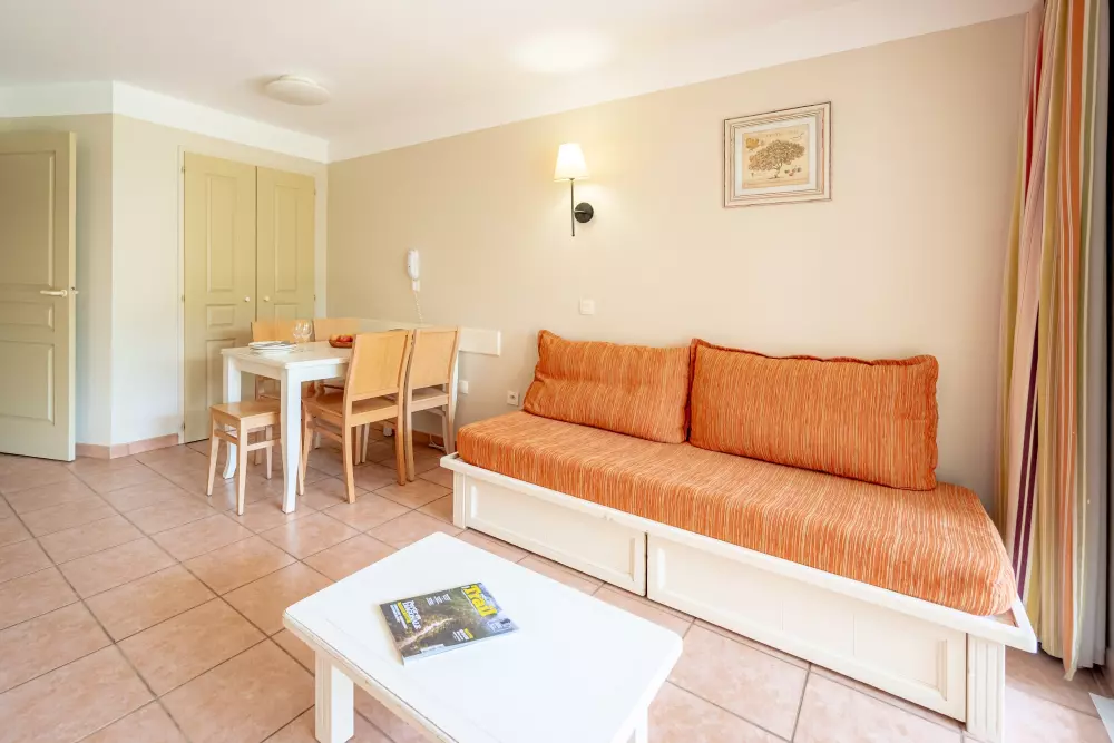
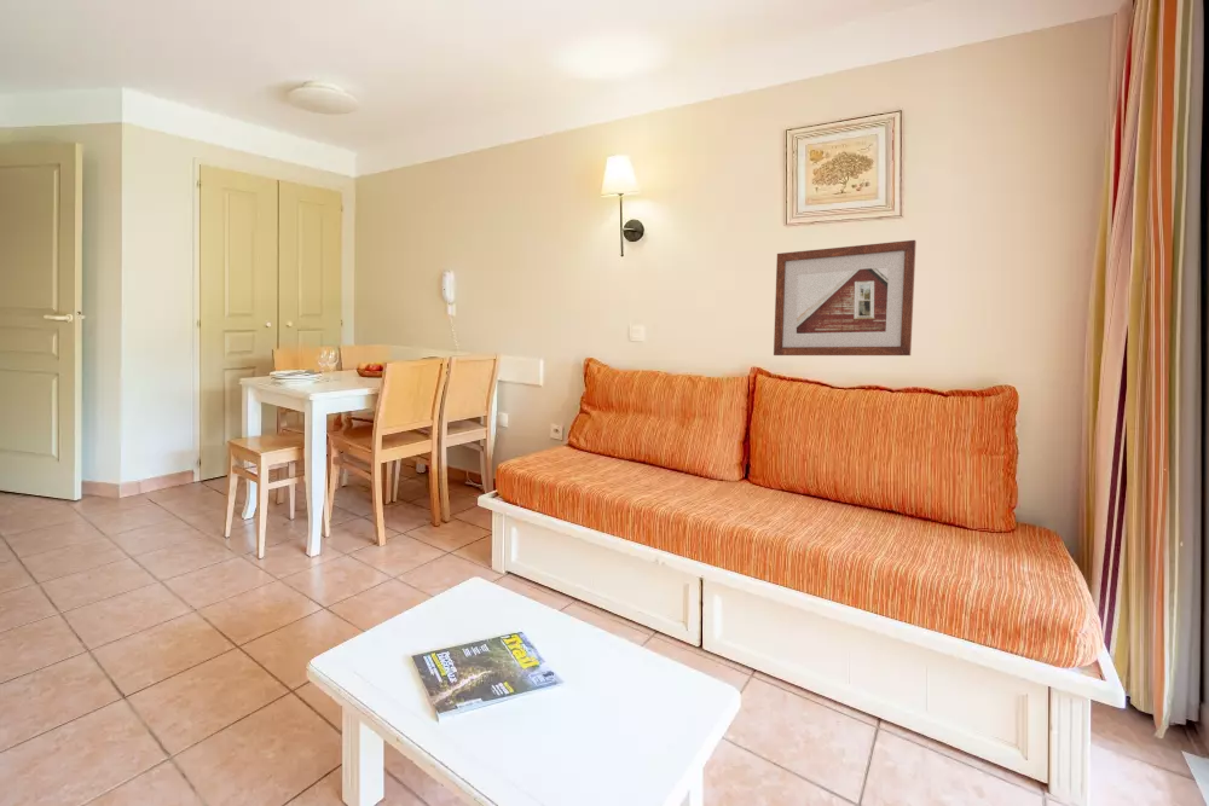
+ picture frame [773,239,918,356]
